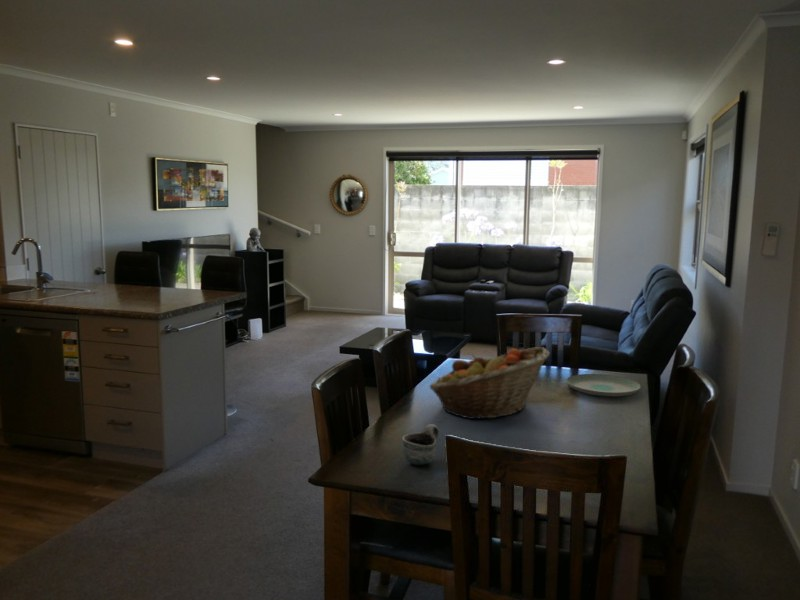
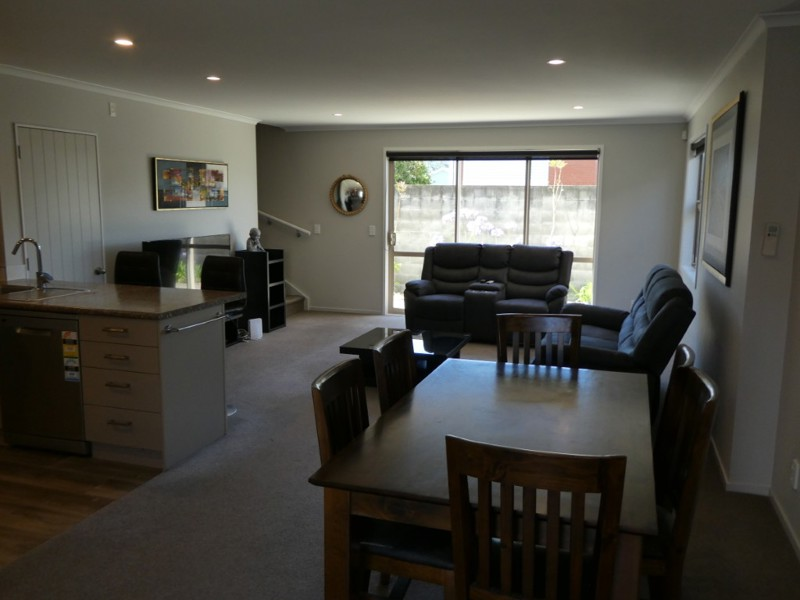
- plate [565,373,642,398]
- mug [401,423,440,466]
- fruit basket [429,346,550,420]
